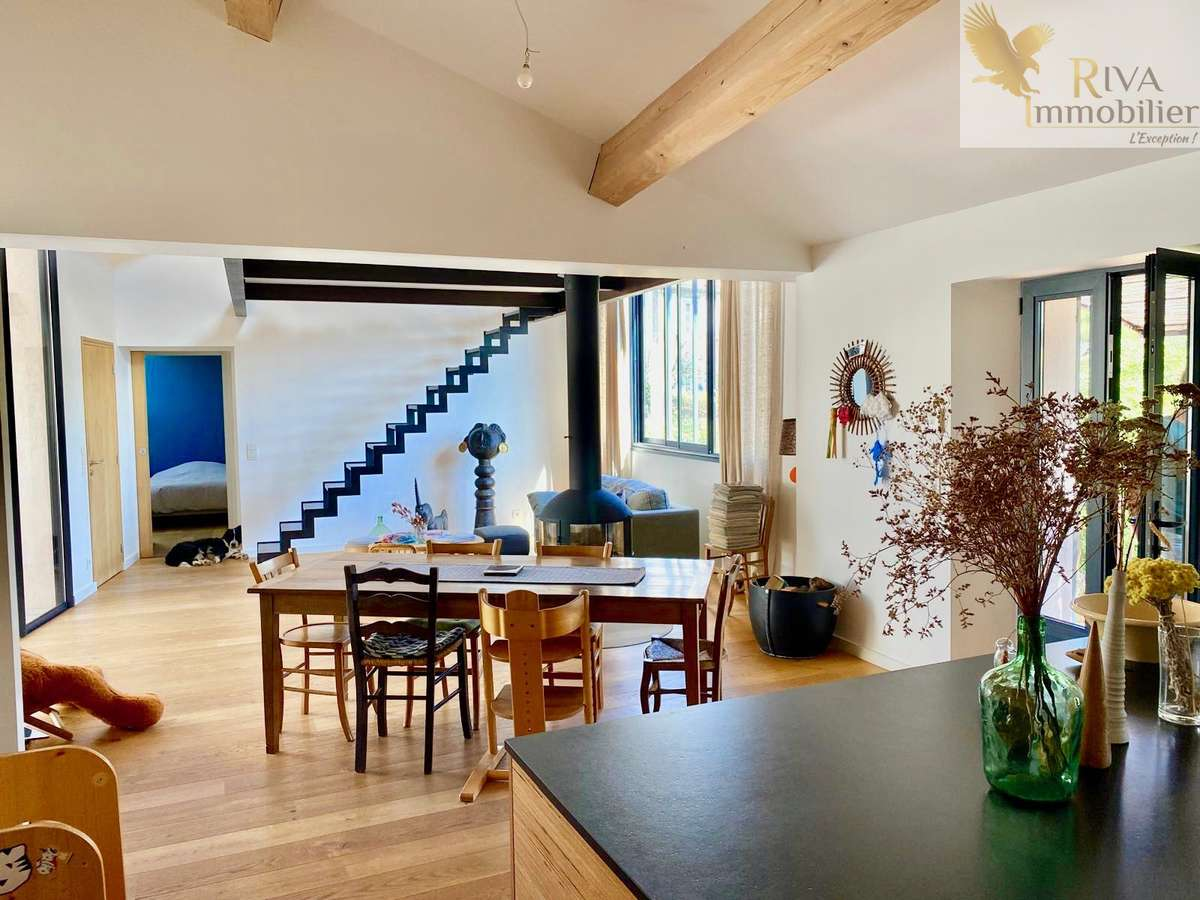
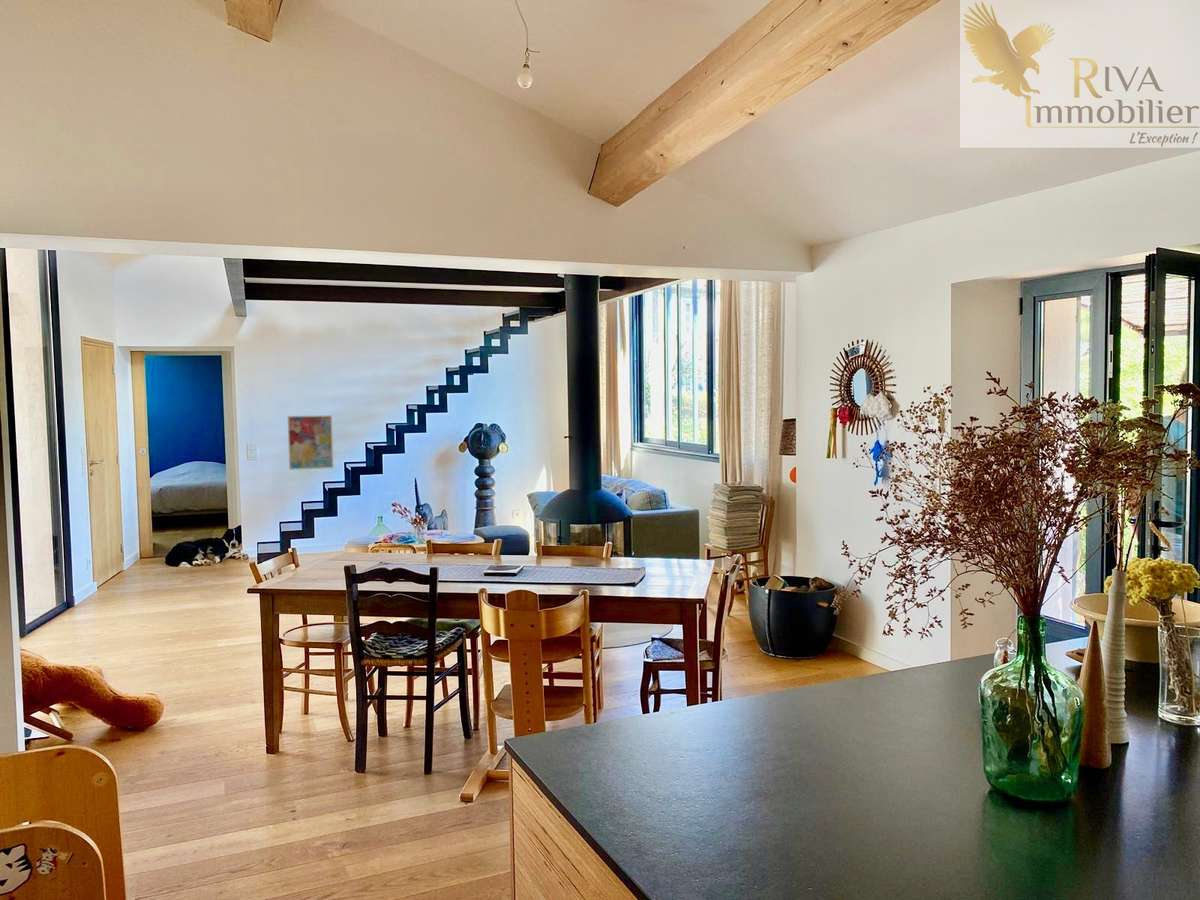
+ wall art [287,414,334,471]
